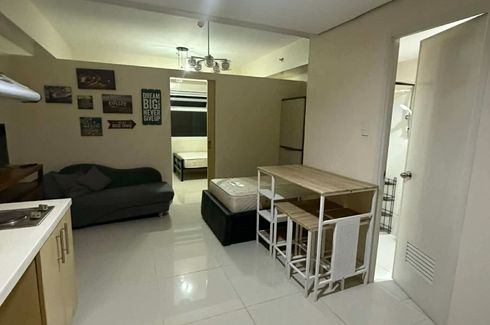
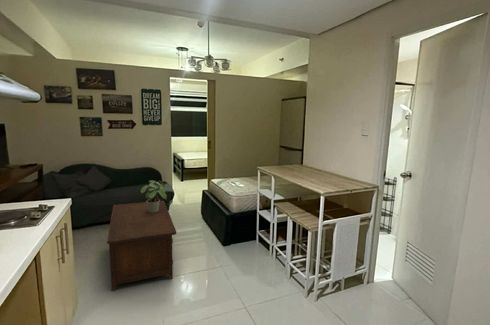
+ potted plant [140,180,168,212]
+ cabinet [106,200,177,292]
